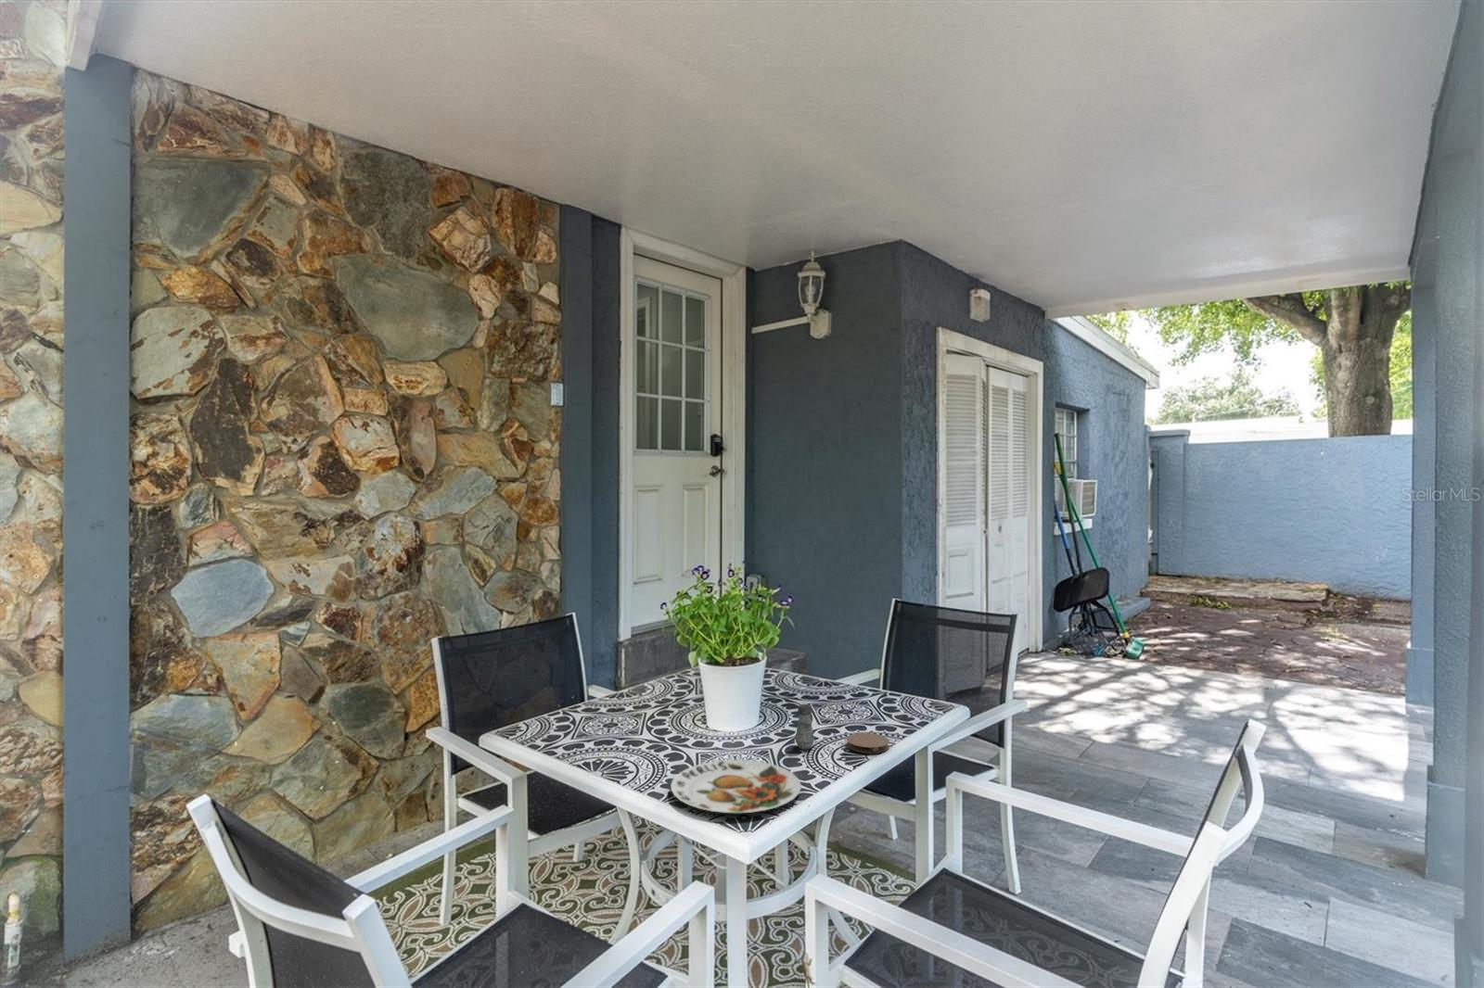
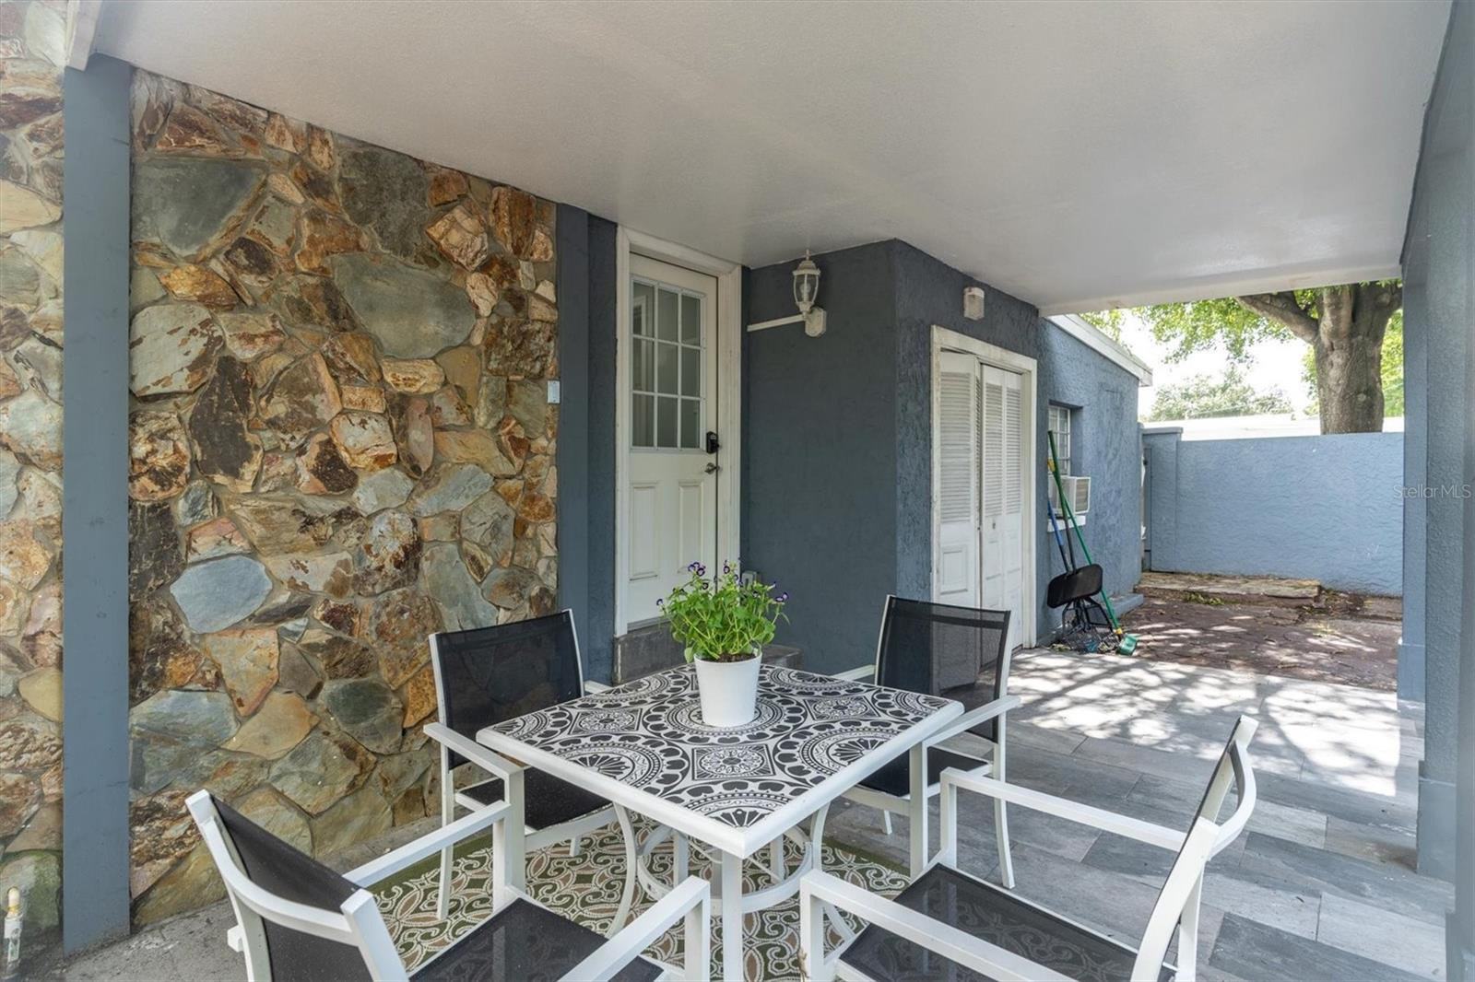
- plate [670,759,802,814]
- coaster [846,732,889,754]
- salt shaker [794,704,815,751]
